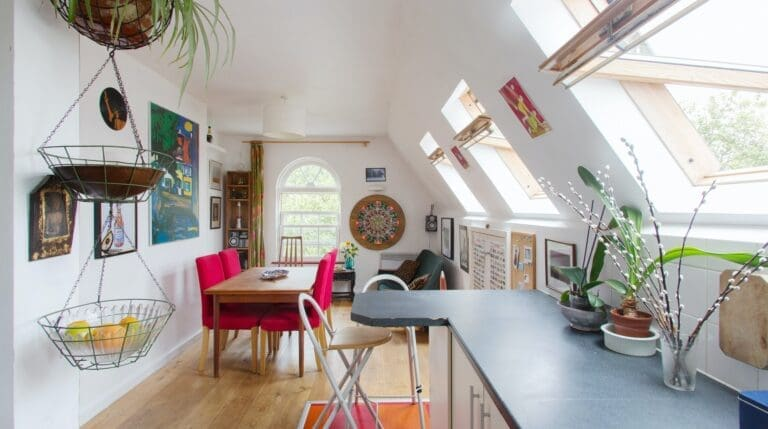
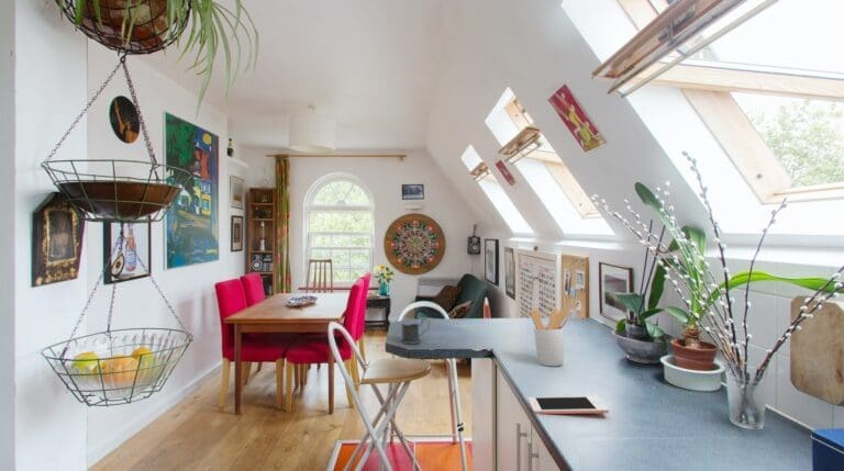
+ mug [400,318,431,345]
+ cell phone [526,395,610,415]
+ utensil holder [530,307,569,367]
